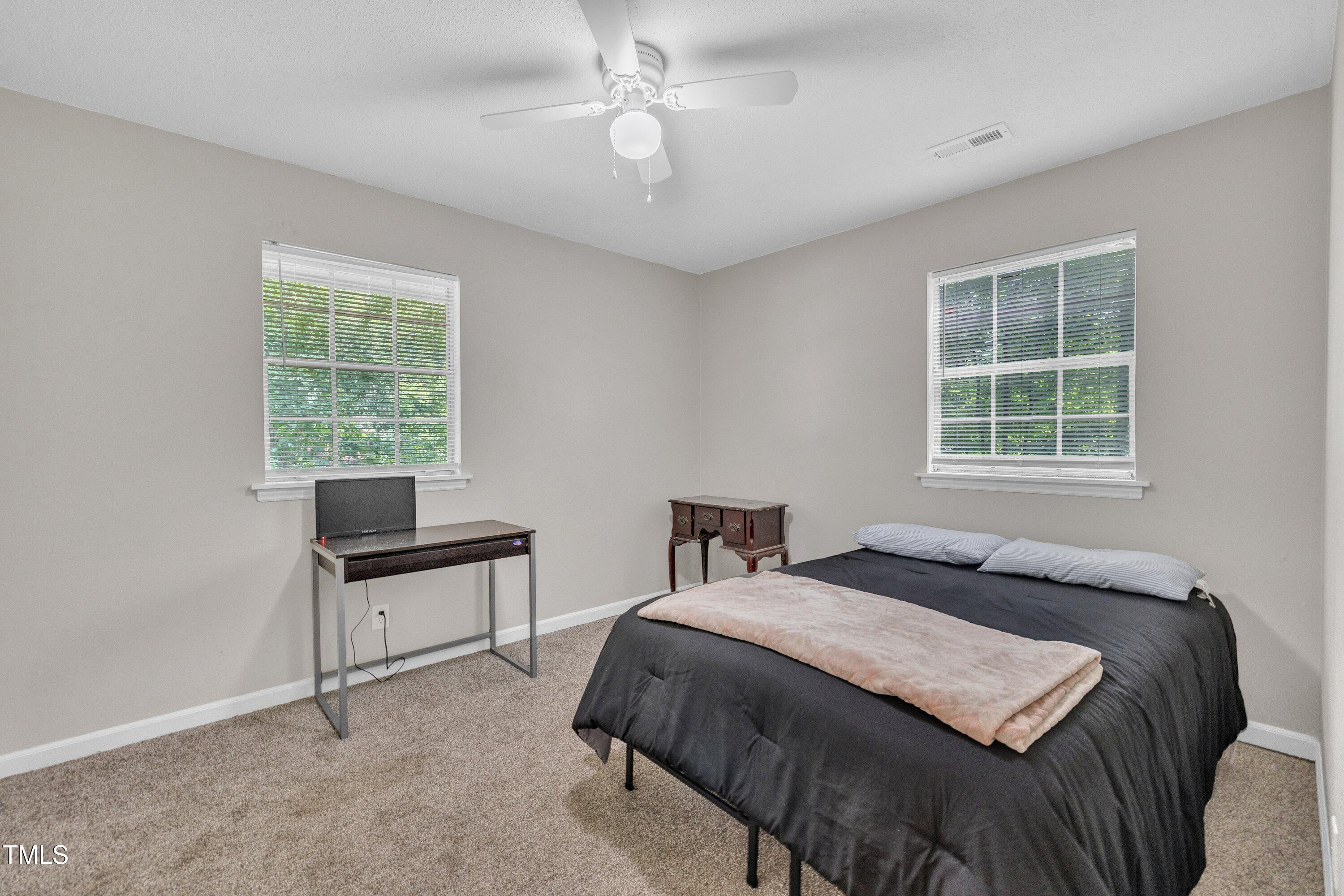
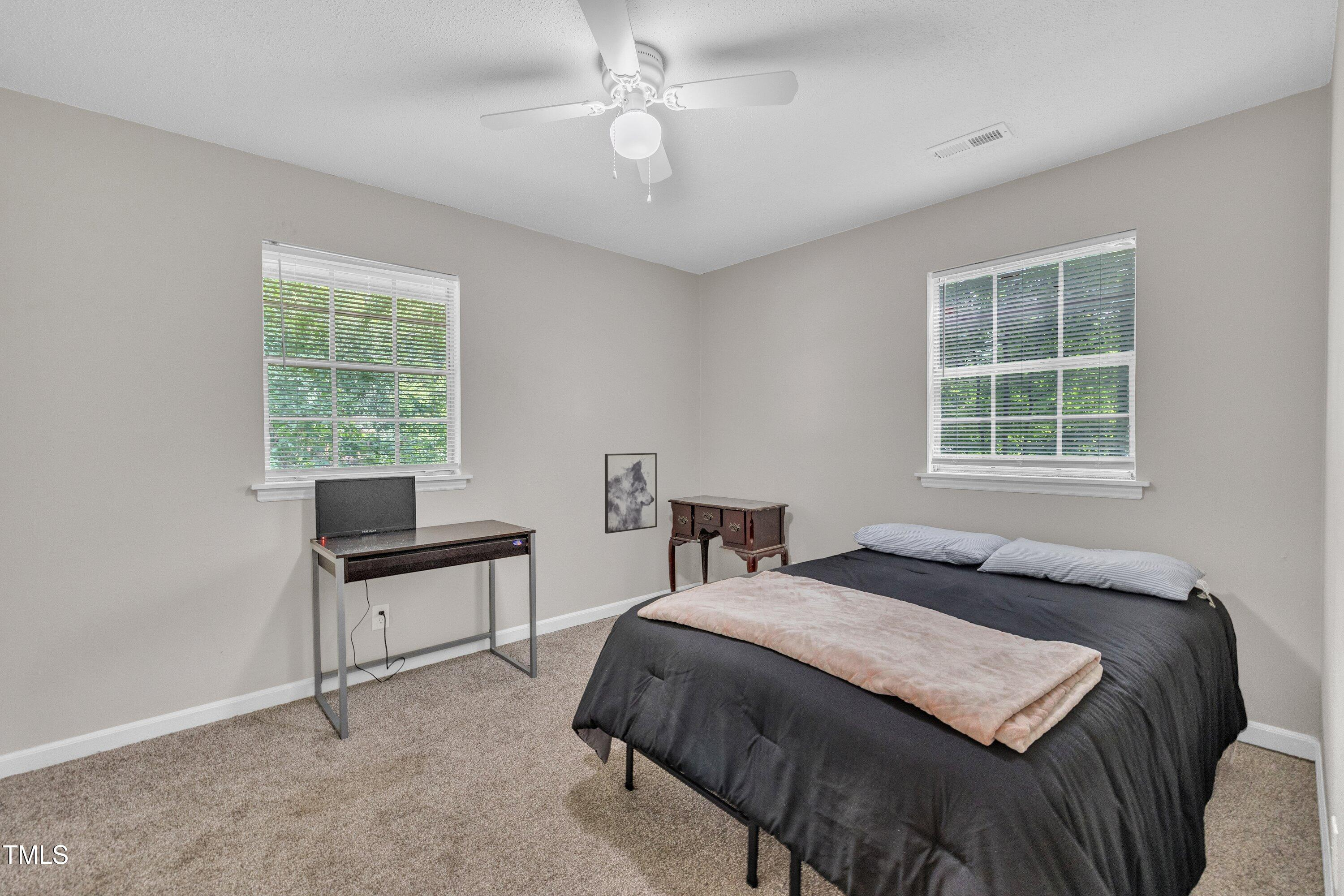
+ wall art [604,452,657,534]
